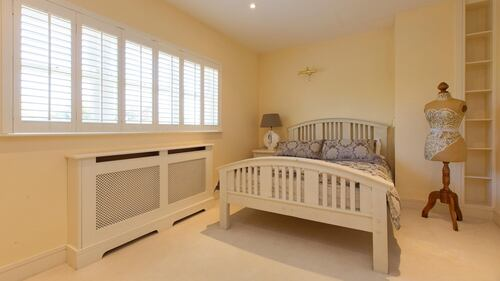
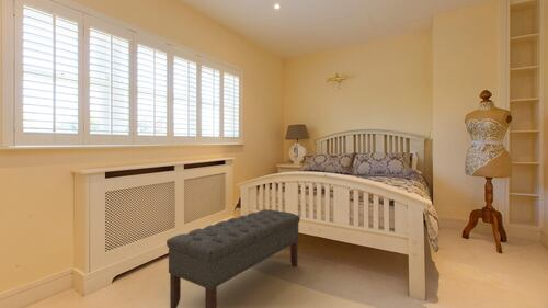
+ bench [165,208,301,308]
